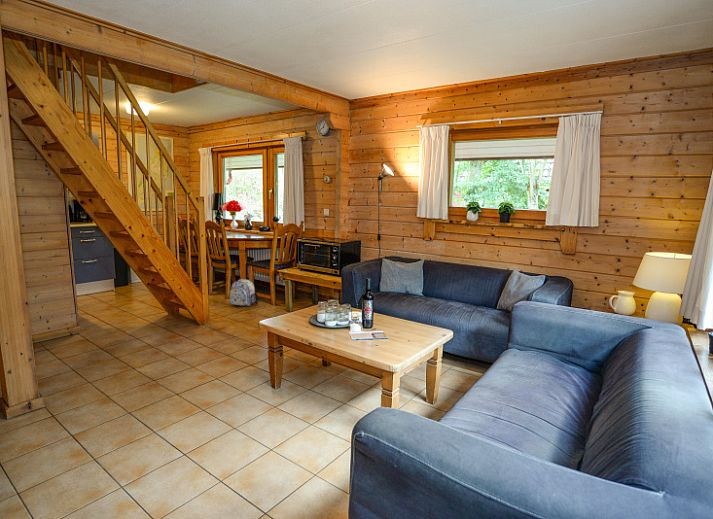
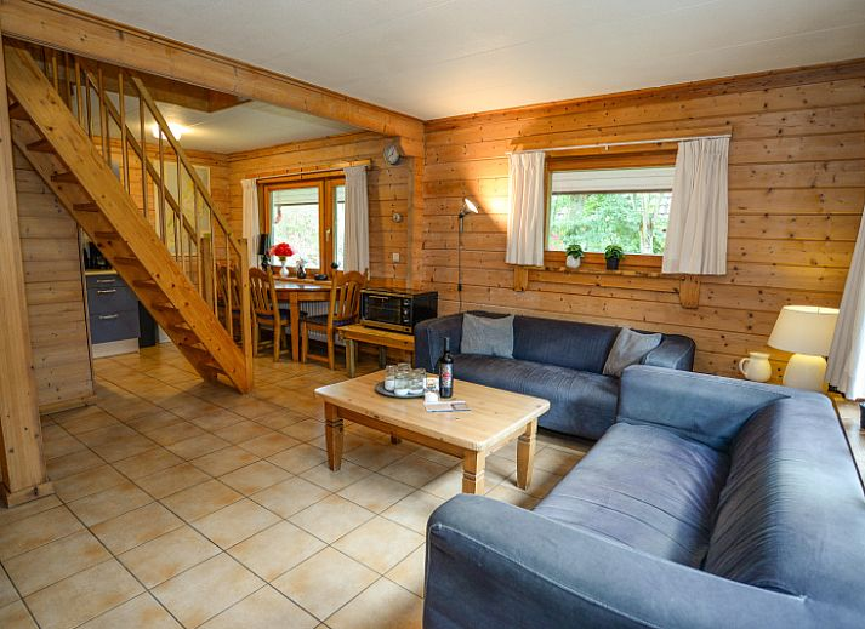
- backpack [229,278,259,307]
